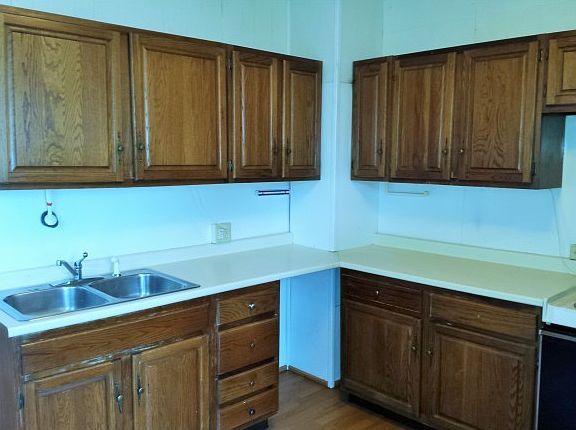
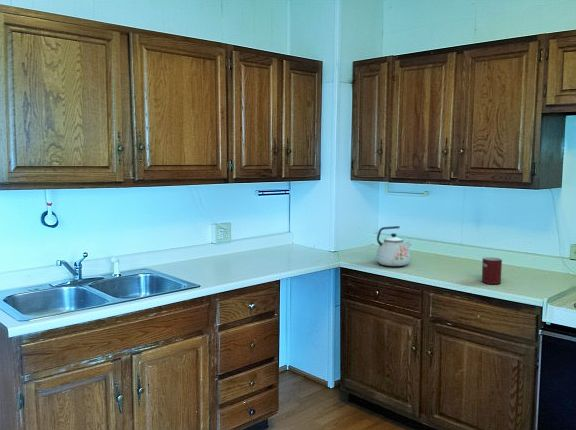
+ kettle [375,225,412,267]
+ mug [481,256,503,285]
